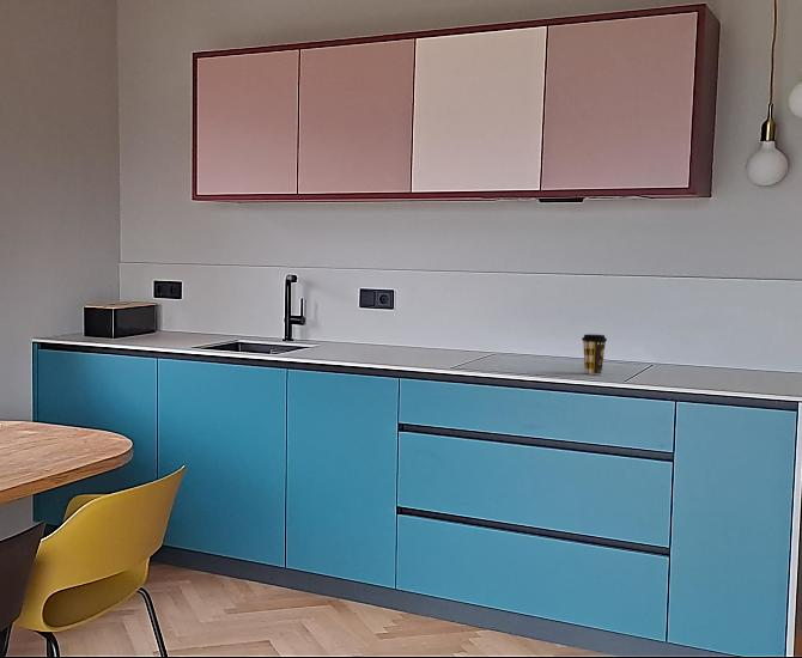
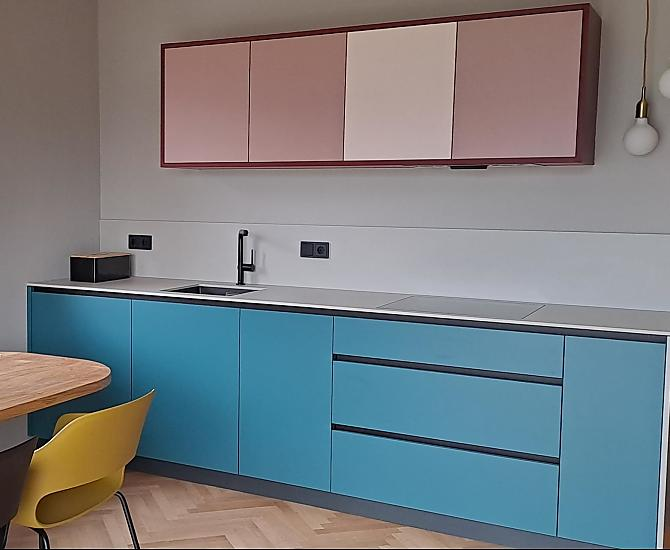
- coffee cup [581,334,608,376]
